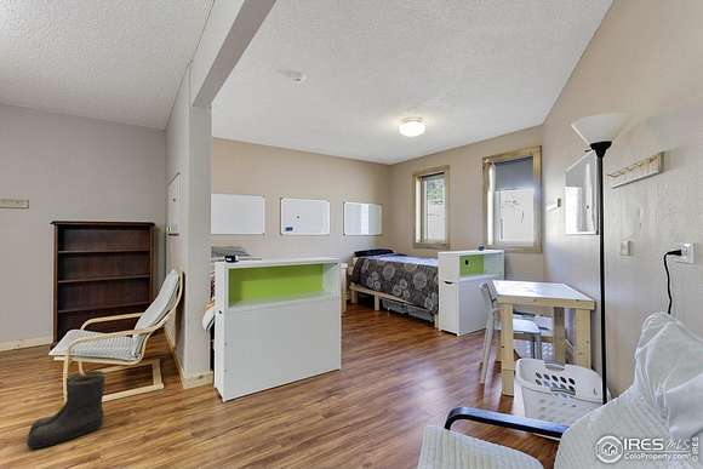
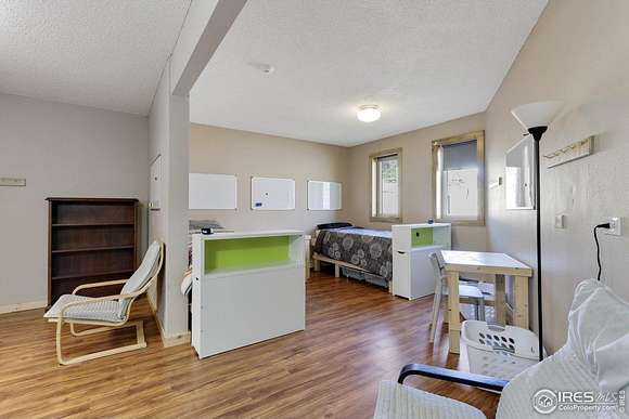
- boots [25,370,105,450]
